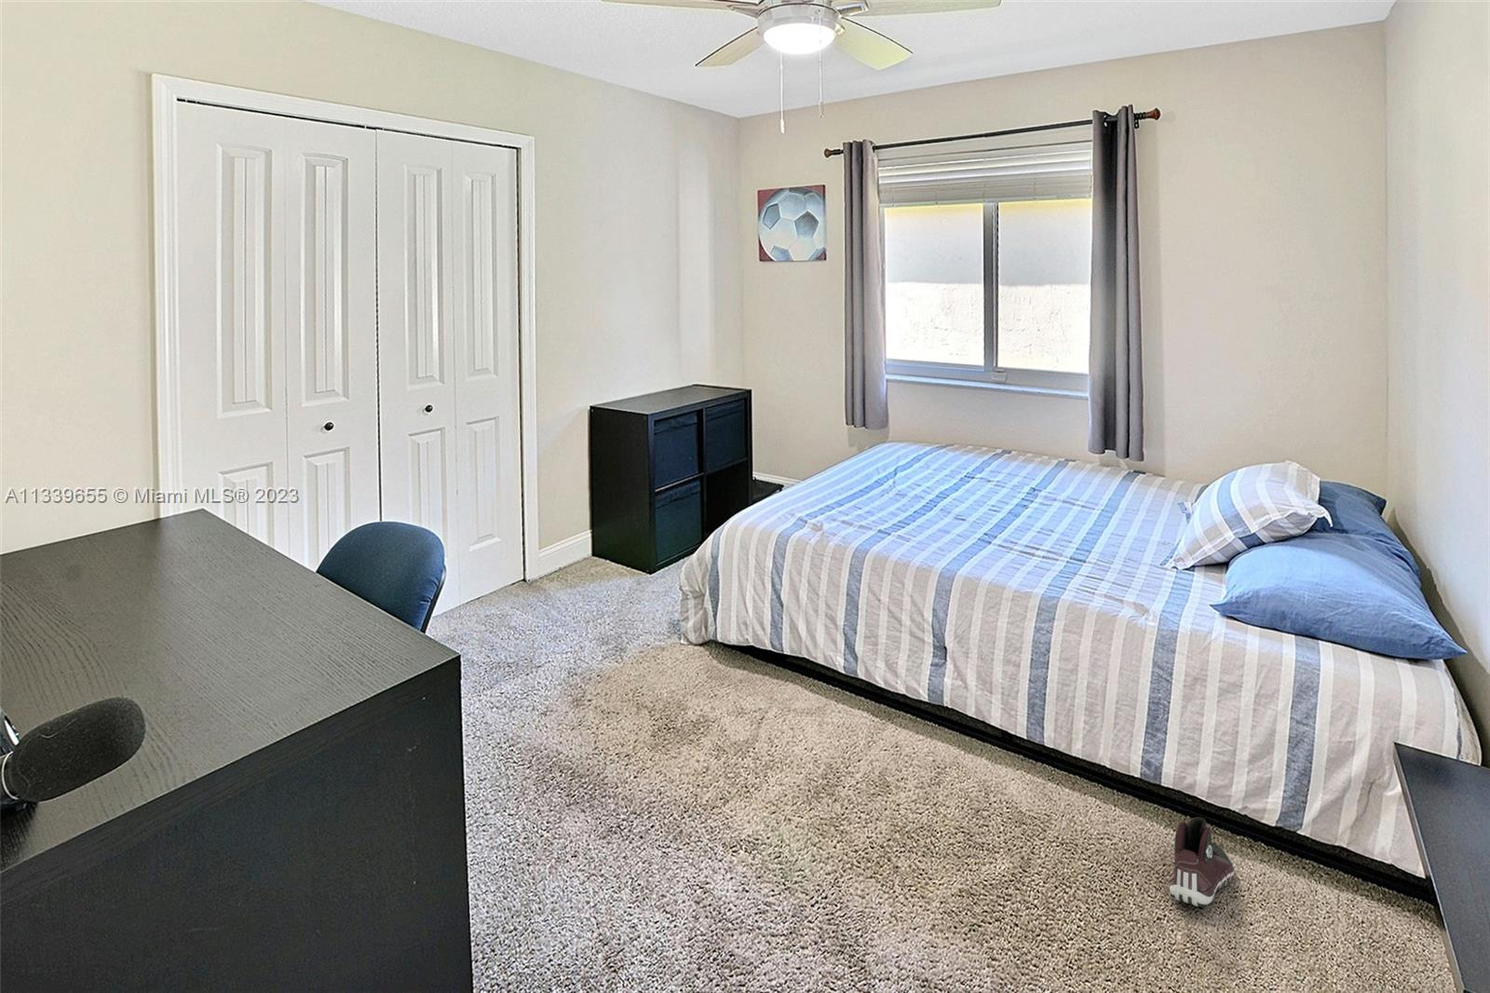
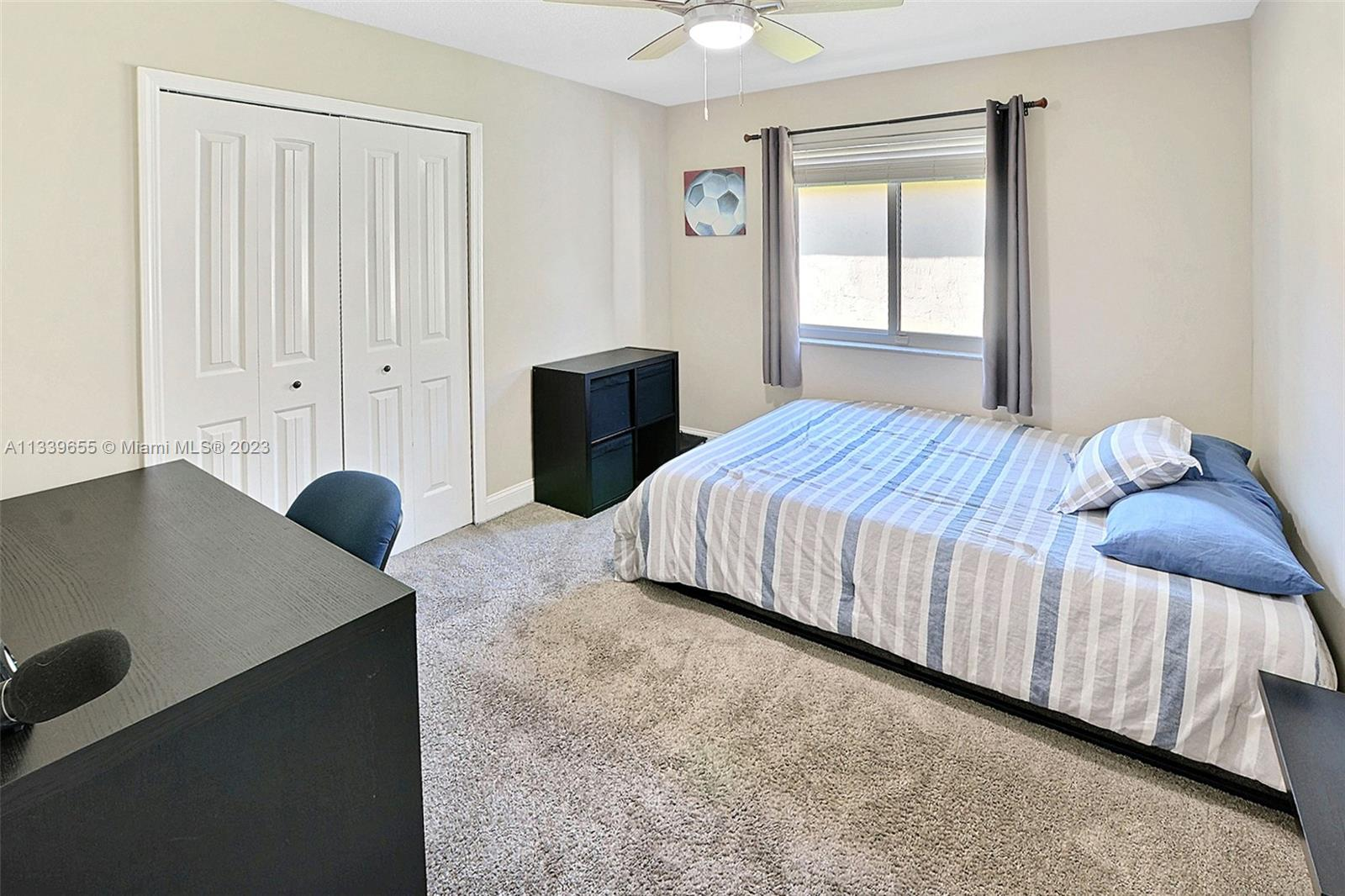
- sneaker [1169,816,1235,909]
